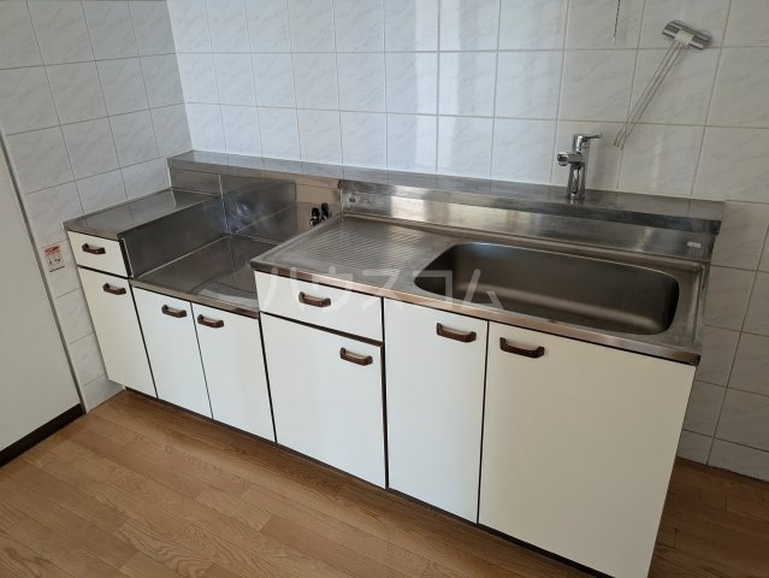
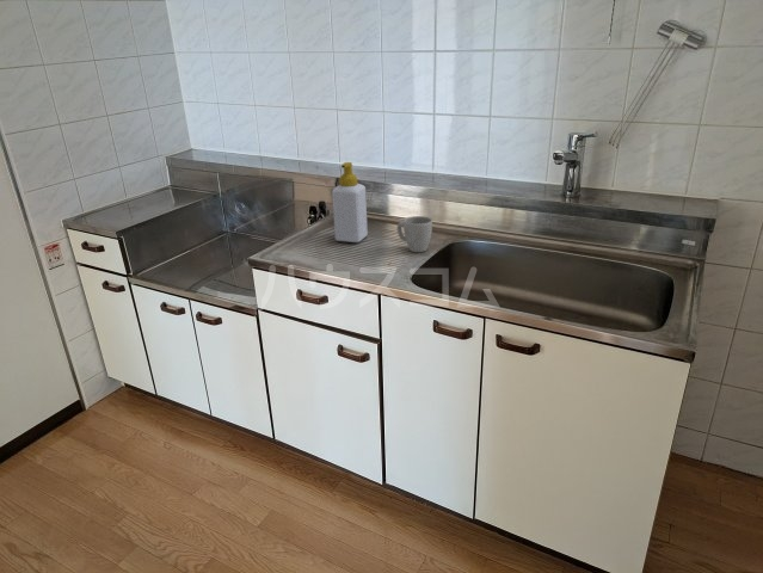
+ soap bottle [331,161,369,244]
+ mug [396,215,433,253]
